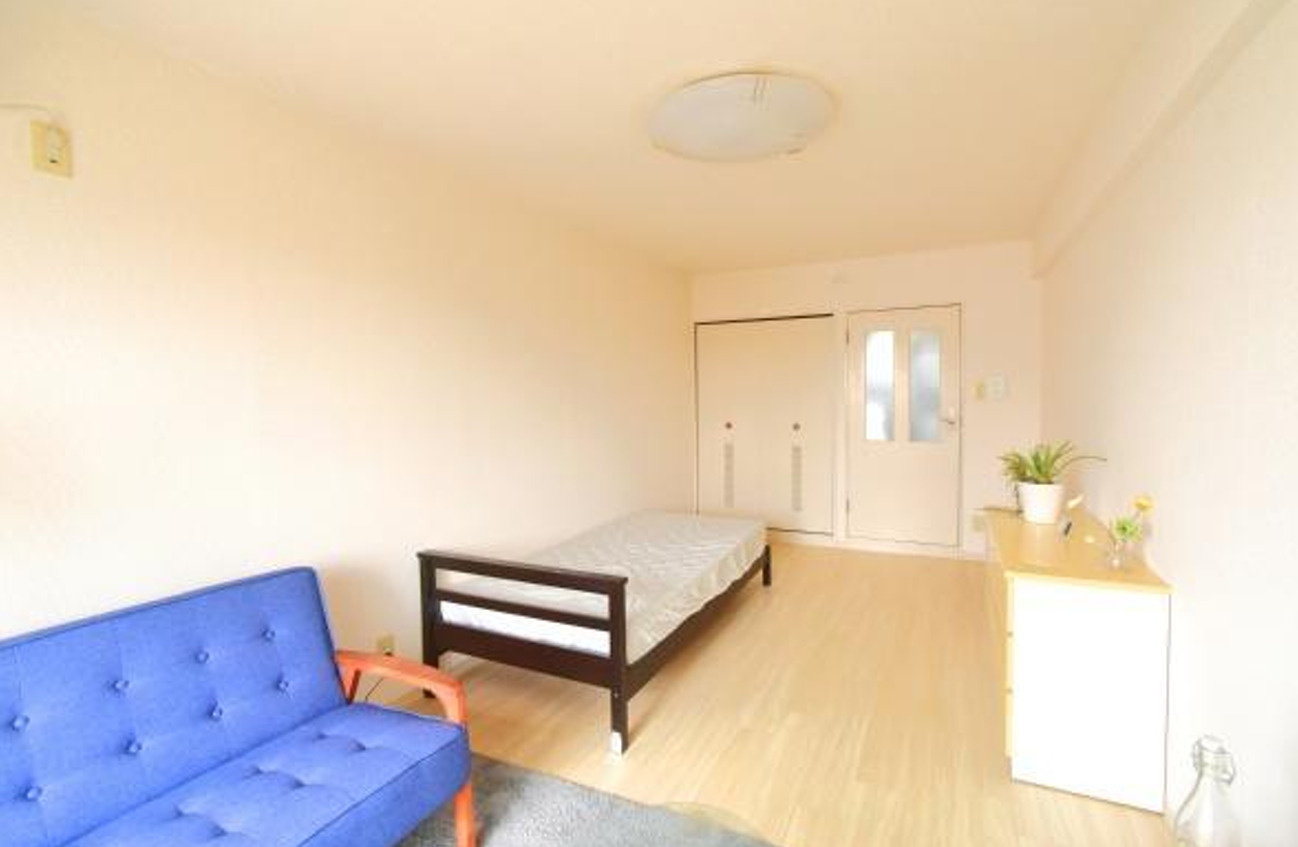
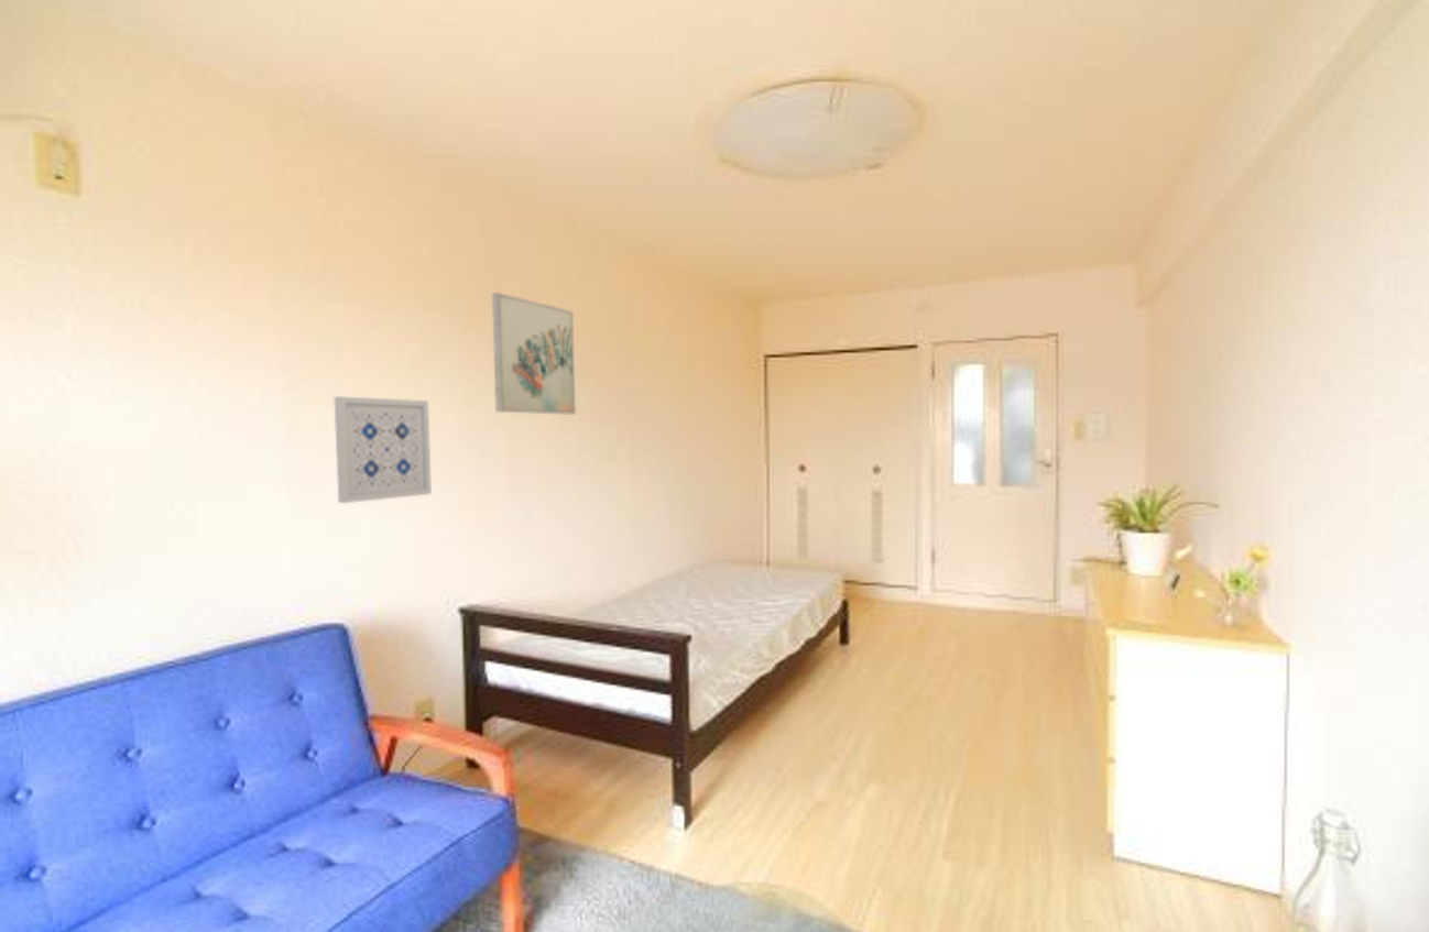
+ wall art [334,395,433,504]
+ wall art [491,292,577,416]
